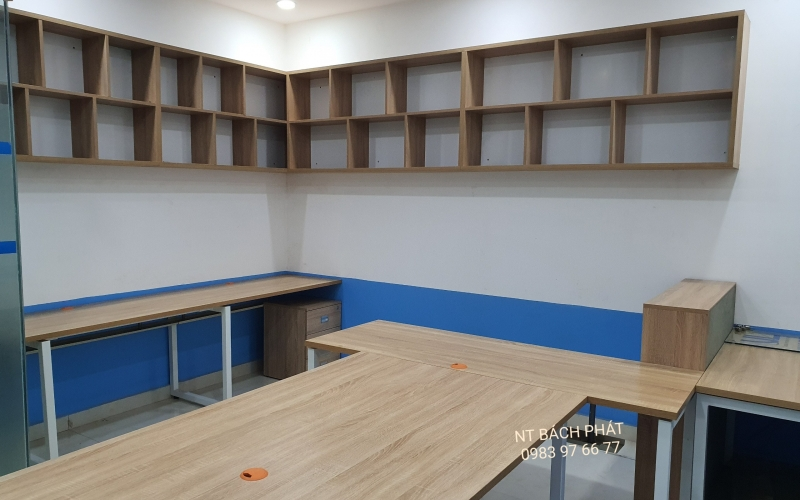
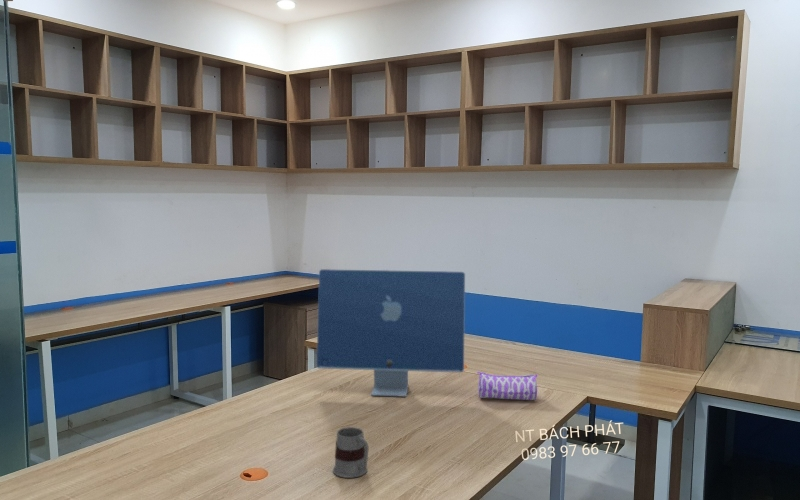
+ pencil case [476,370,538,401]
+ computer monitor [316,268,466,398]
+ mug [332,426,370,479]
